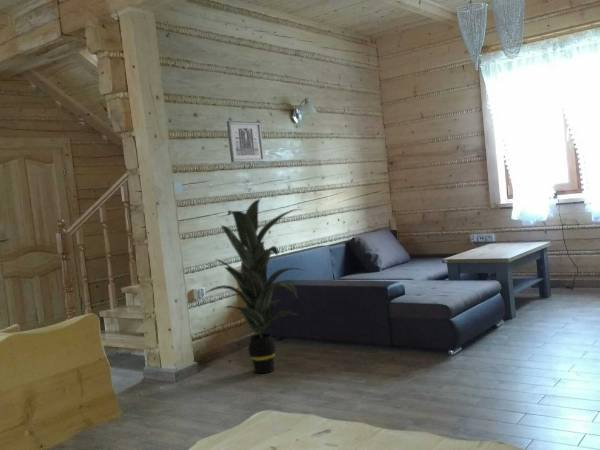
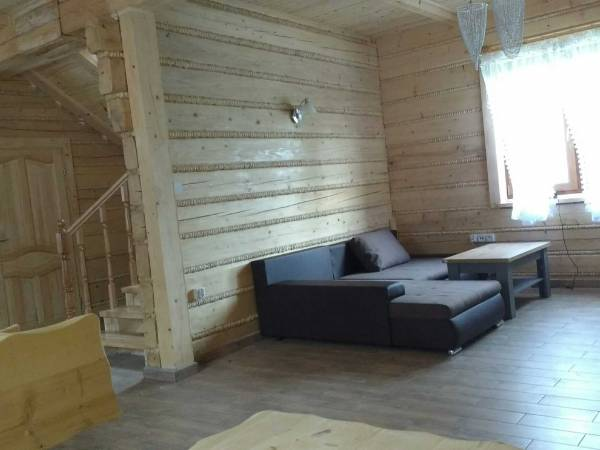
- indoor plant [203,197,304,374]
- wall art [226,120,266,163]
